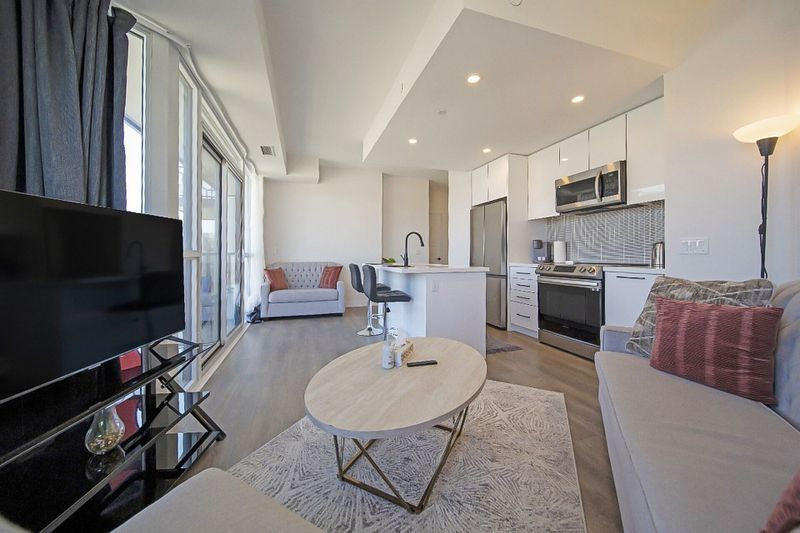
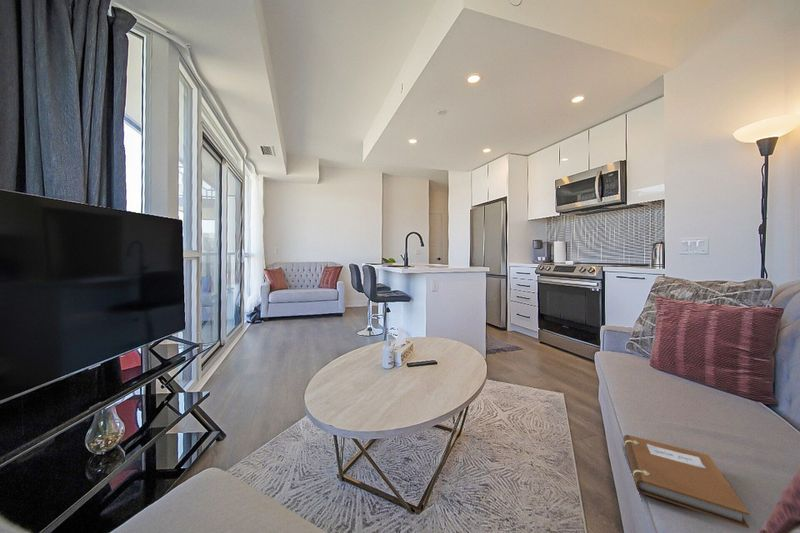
+ notebook [623,434,750,529]
